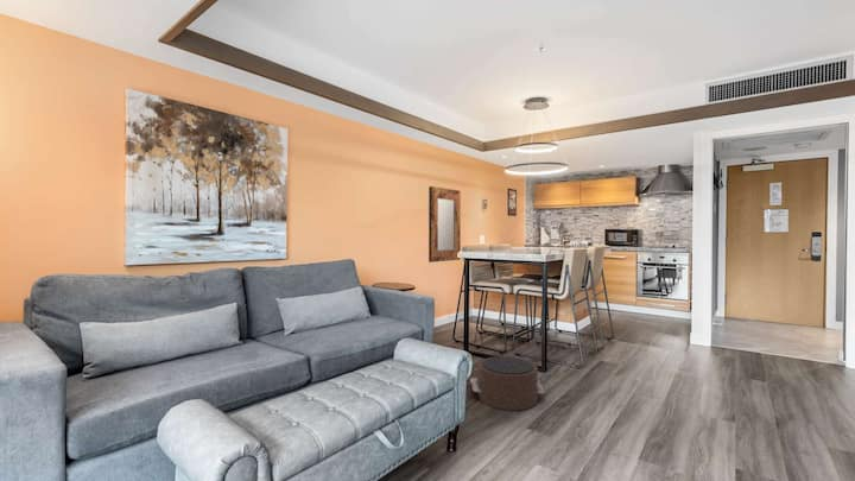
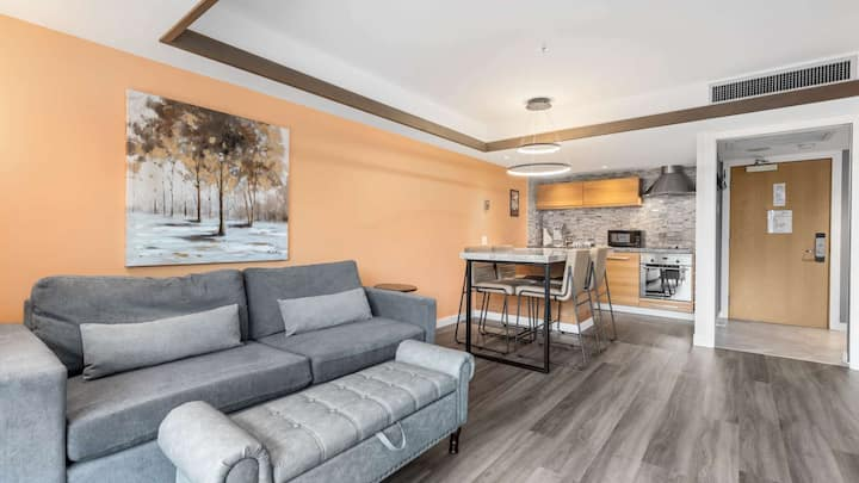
- home mirror [428,185,462,264]
- pouf [469,355,546,412]
